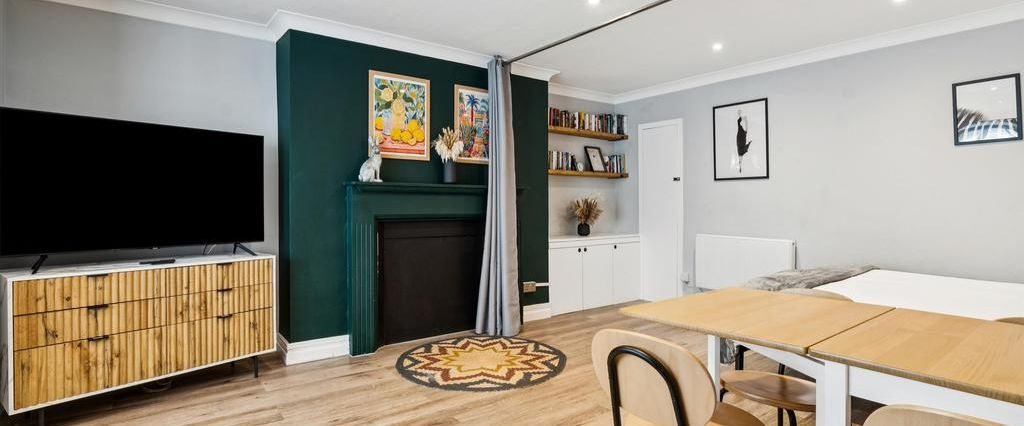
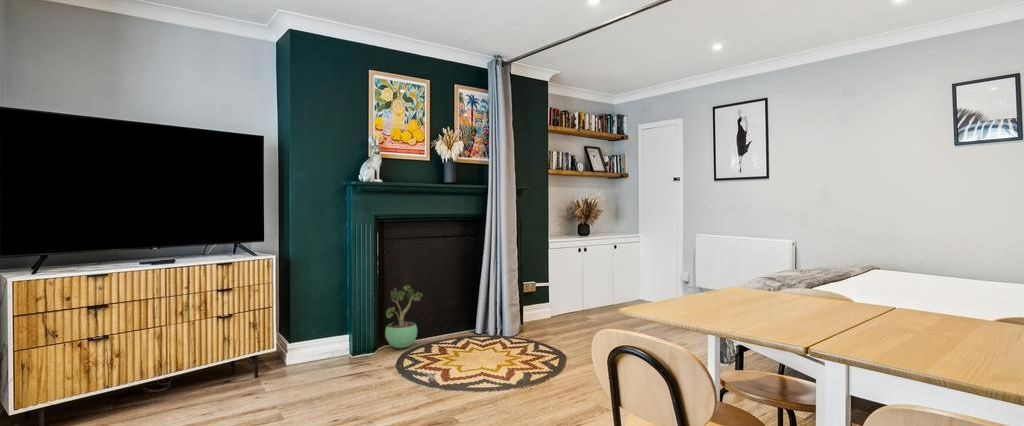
+ potted plant [384,284,424,349]
